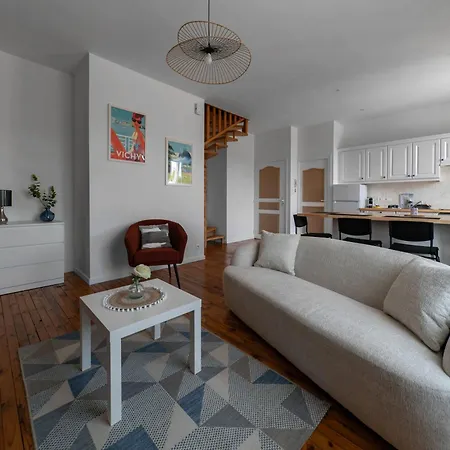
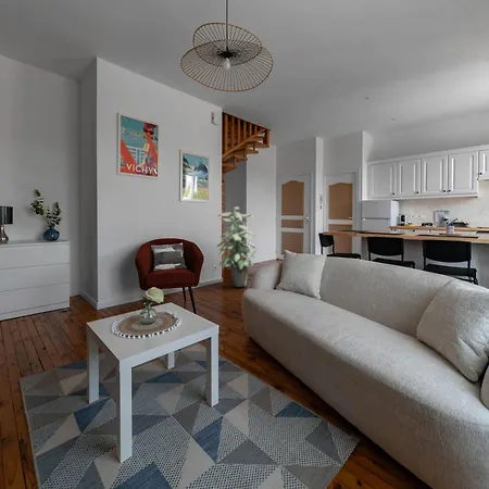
+ indoor plant [215,206,258,288]
